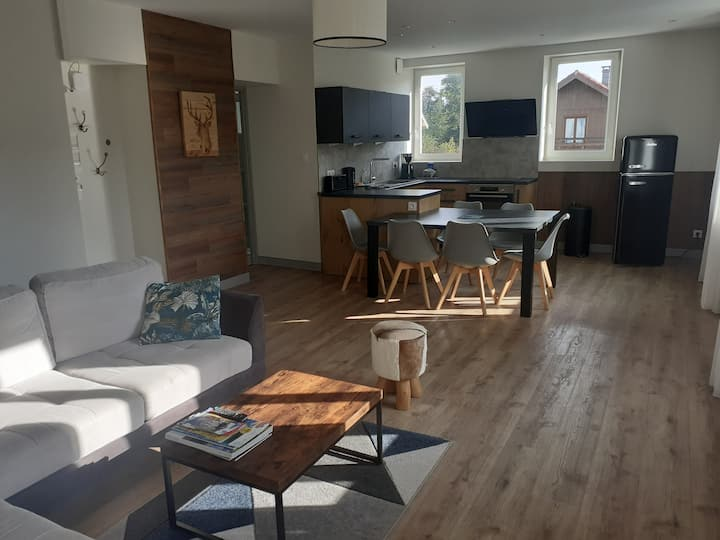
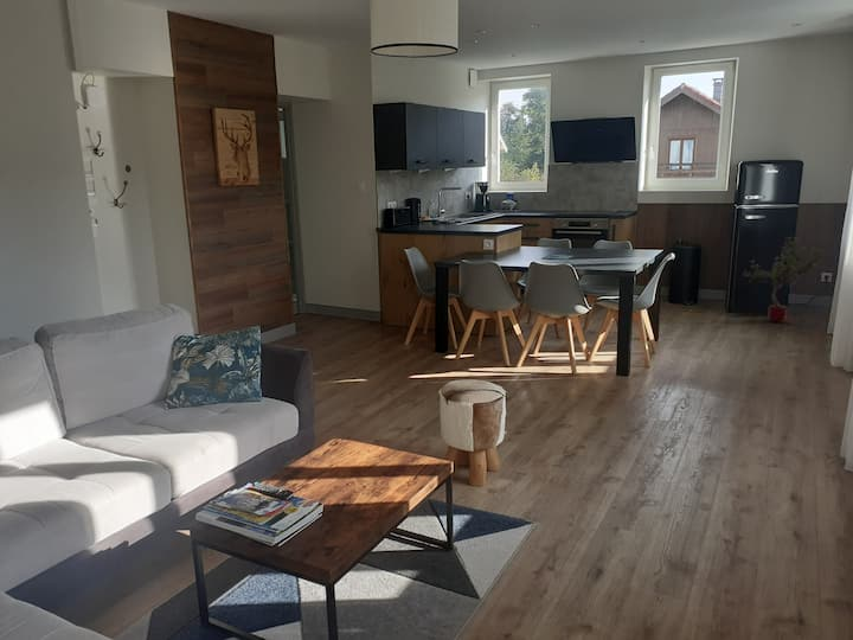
+ potted tree [742,235,825,324]
